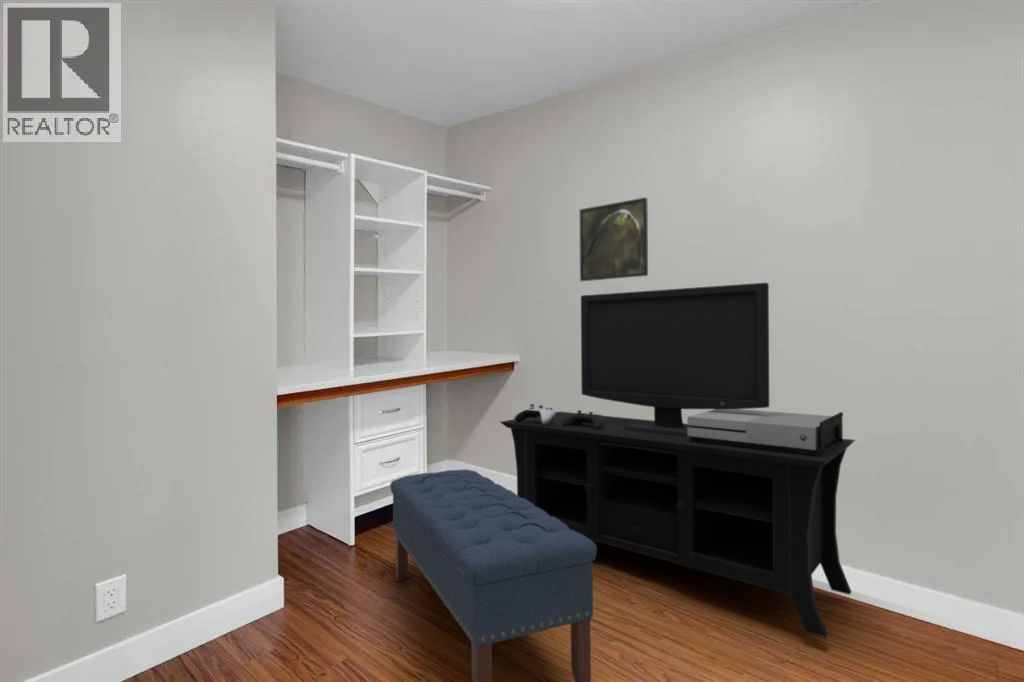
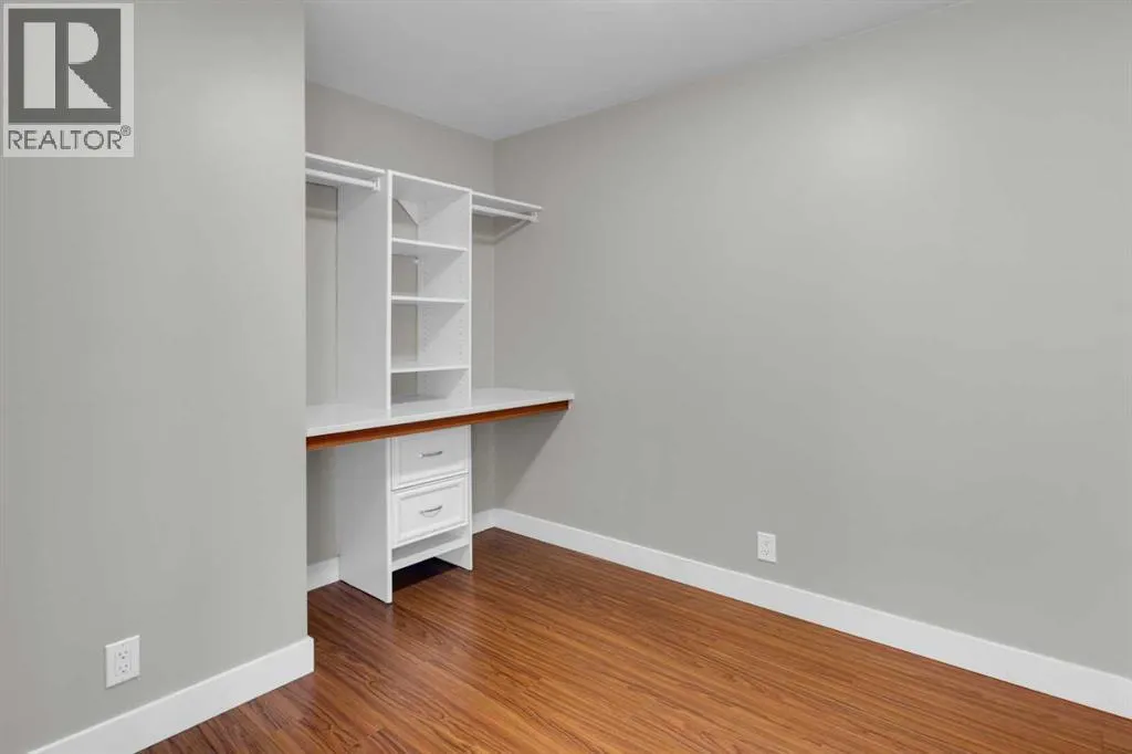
- bench [389,468,598,682]
- media console [499,282,856,639]
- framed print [579,196,649,282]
